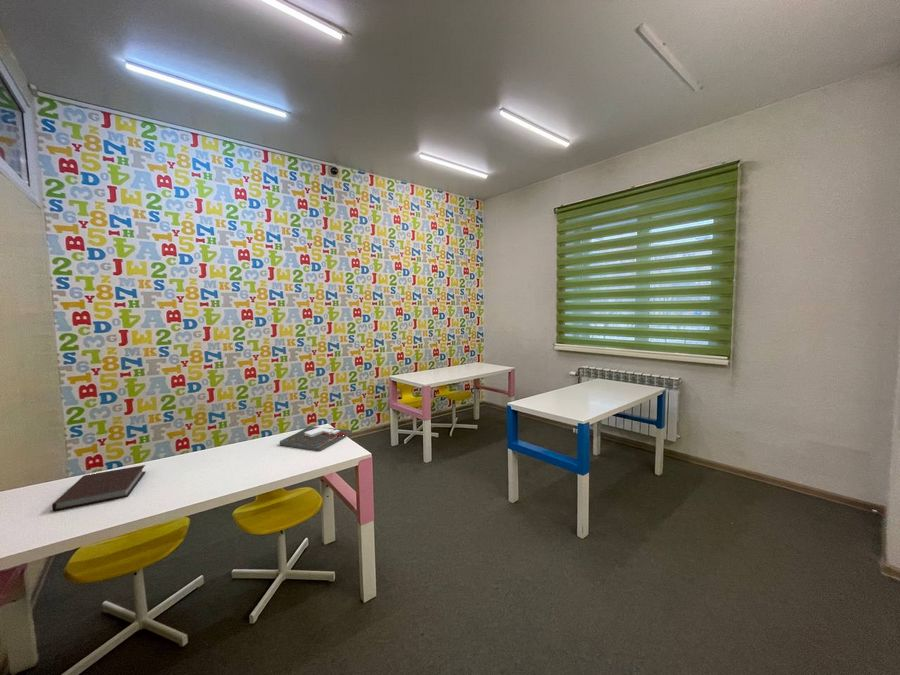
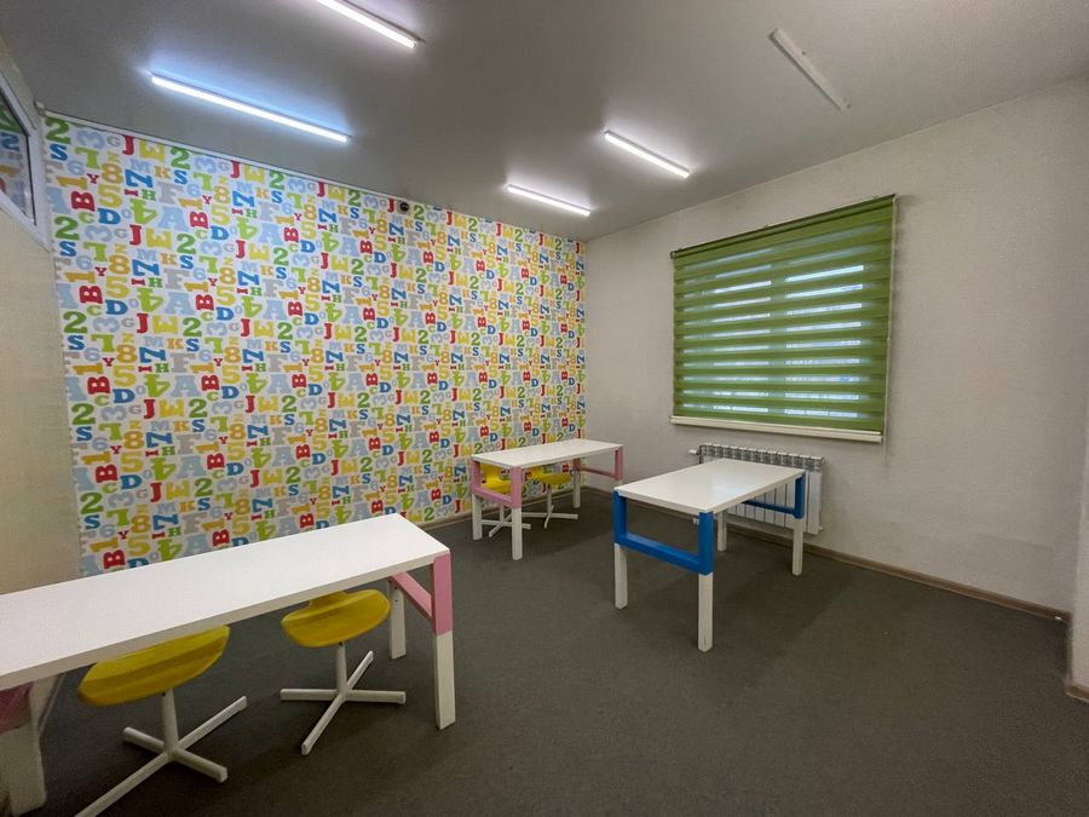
- board game [279,425,353,452]
- notebook [51,464,147,512]
